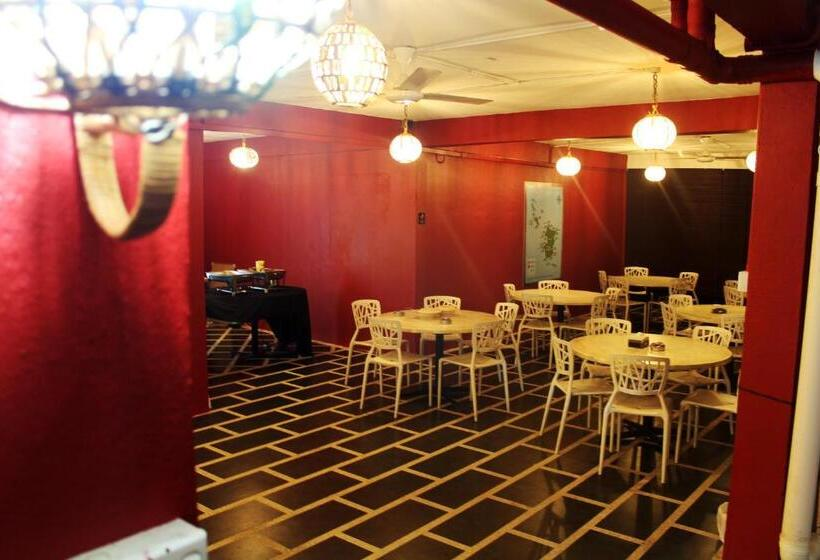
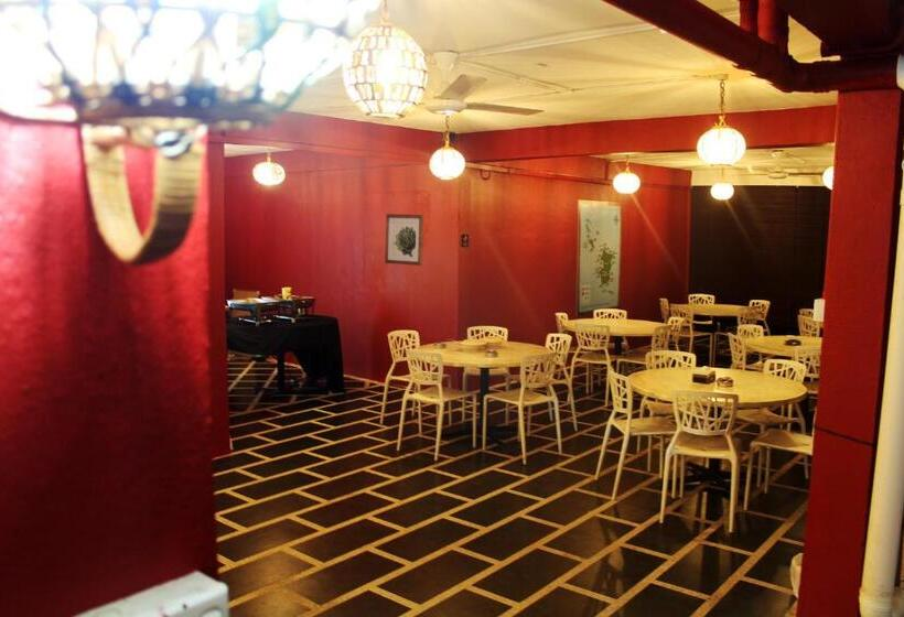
+ wall art [384,213,424,267]
